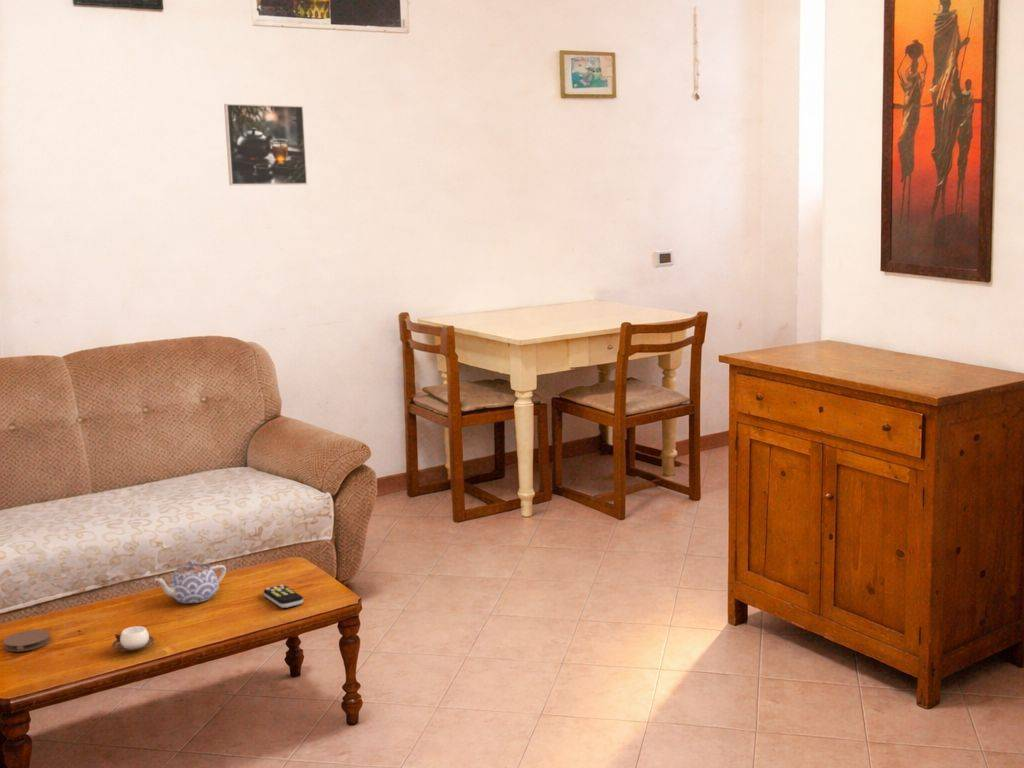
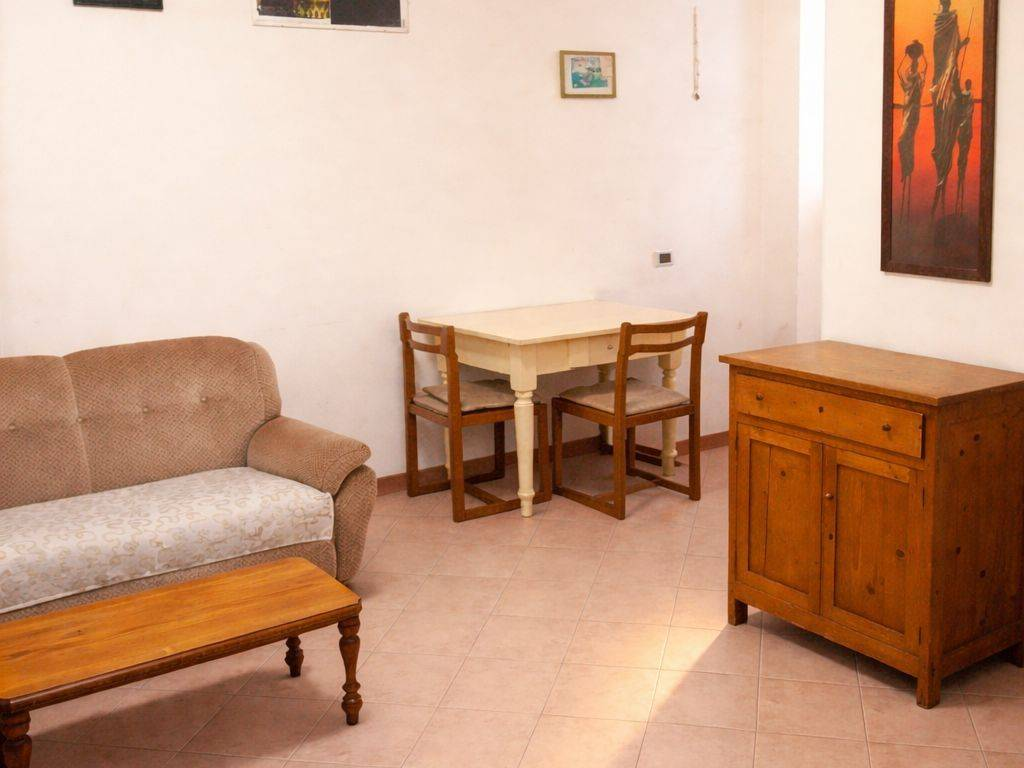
- cup [111,625,158,652]
- remote control [263,584,304,609]
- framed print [223,103,308,186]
- coaster [2,629,51,652]
- teapot [153,560,227,604]
